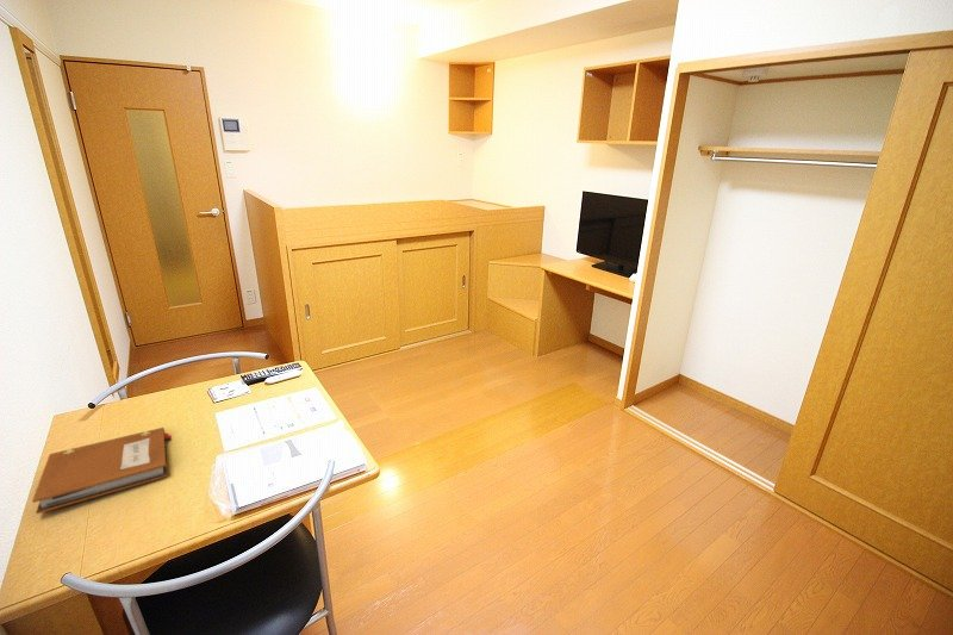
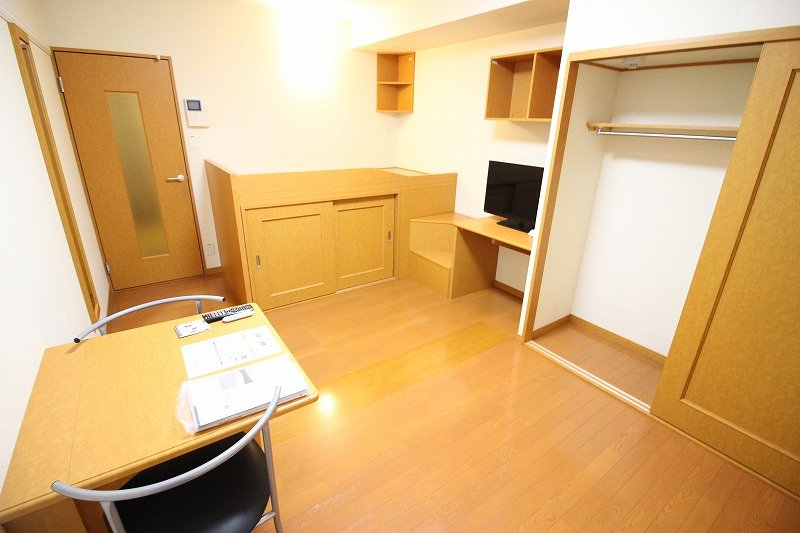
- notebook [31,427,173,515]
